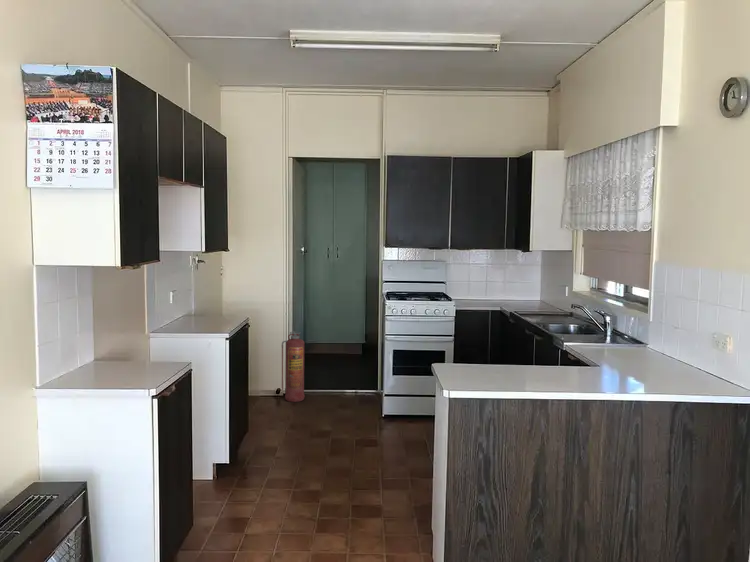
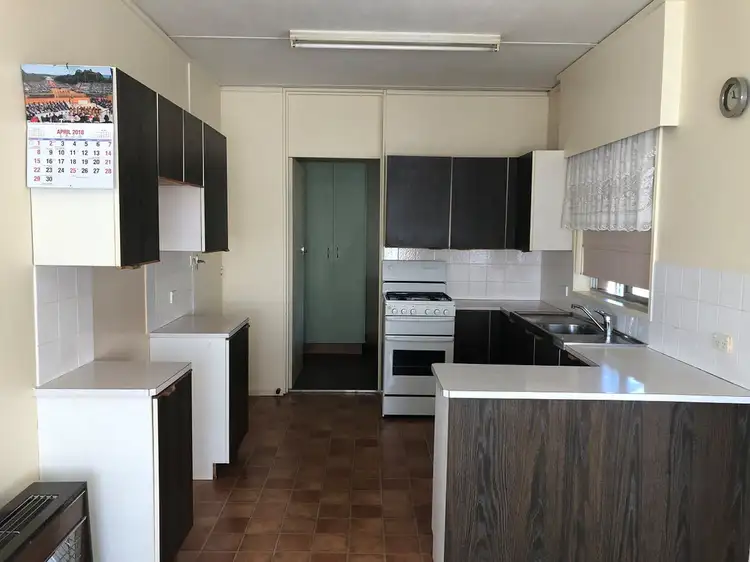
- fire extinguisher [280,331,306,403]
